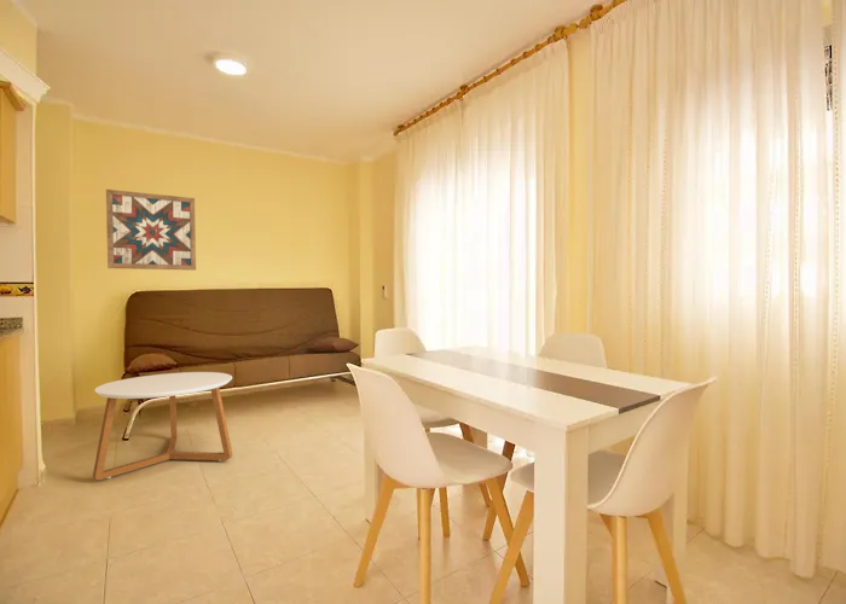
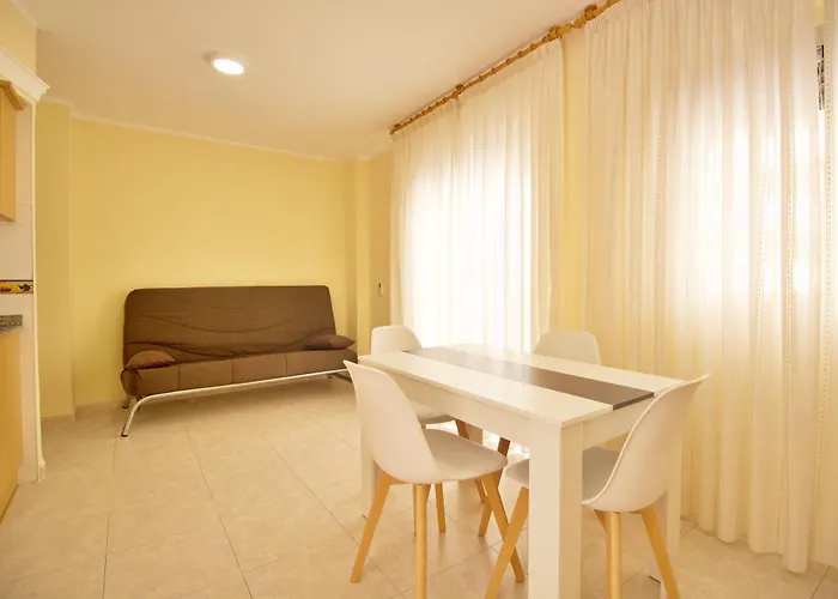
- coffee table [92,371,233,481]
- wall art [105,188,197,272]
